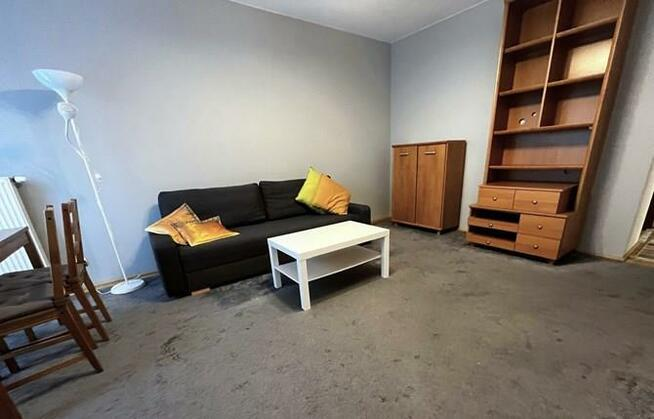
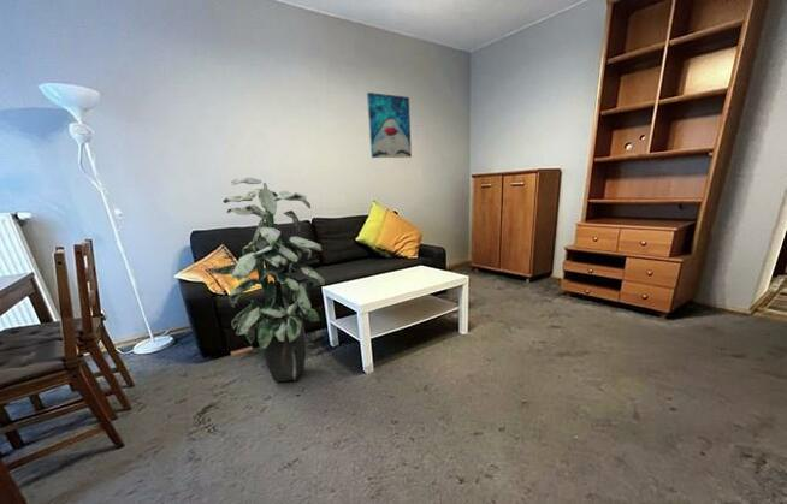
+ indoor plant [209,177,325,383]
+ wall art [366,91,413,159]
